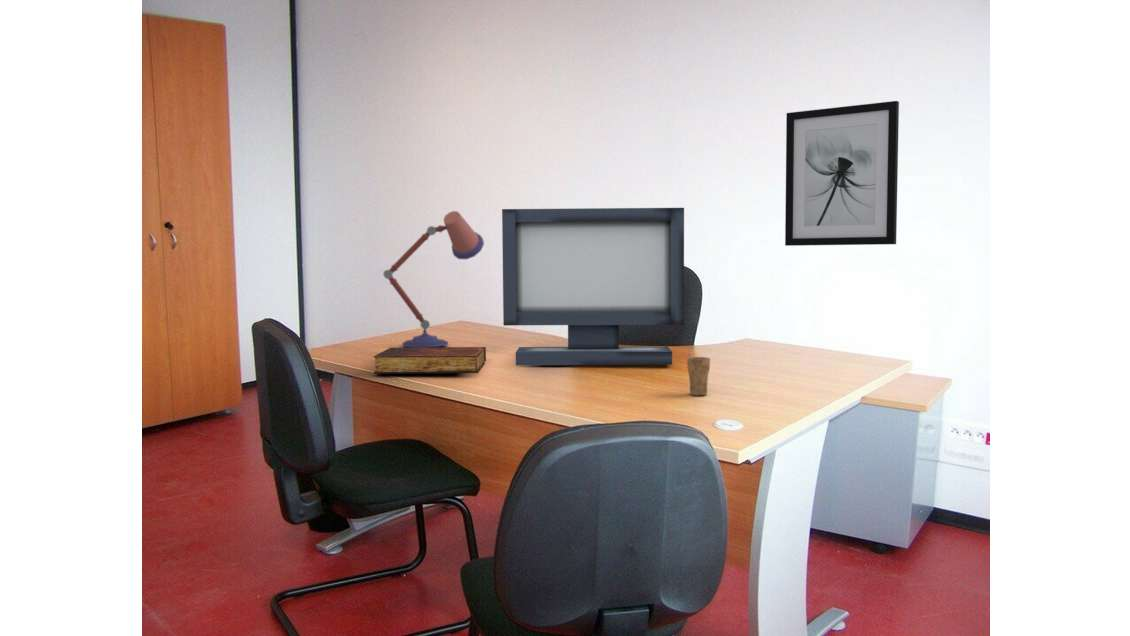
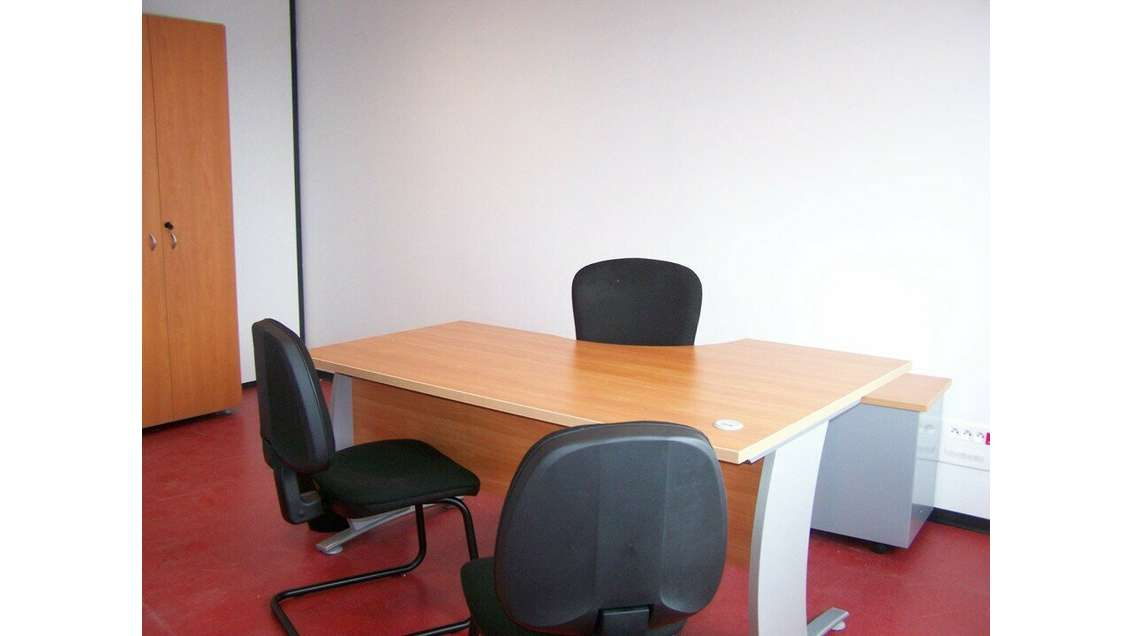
- desk lamp [382,210,485,347]
- book [373,346,487,375]
- wall art [784,100,900,247]
- monitor [501,207,685,366]
- cup [686,348,711,396]
